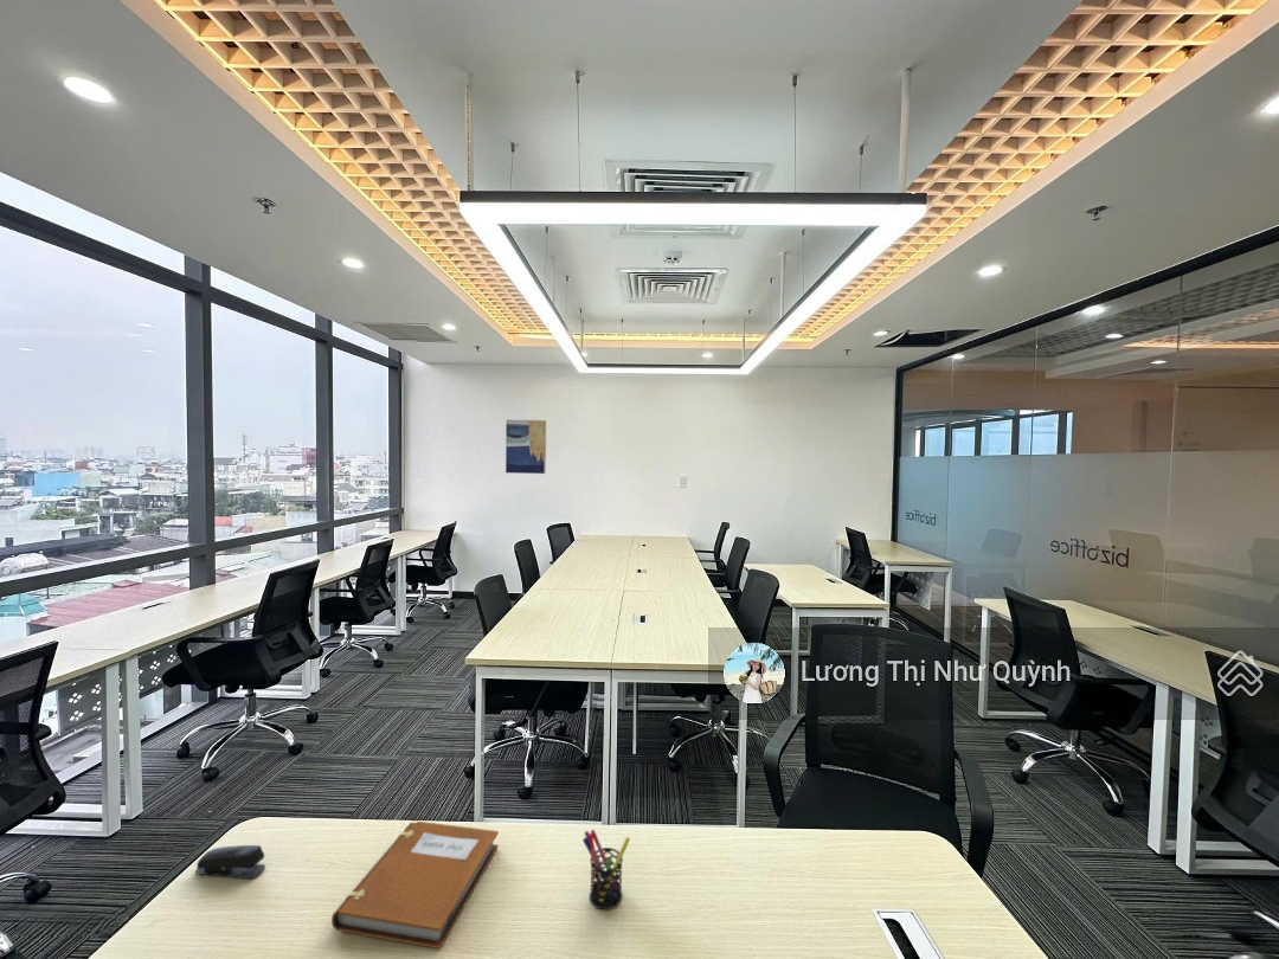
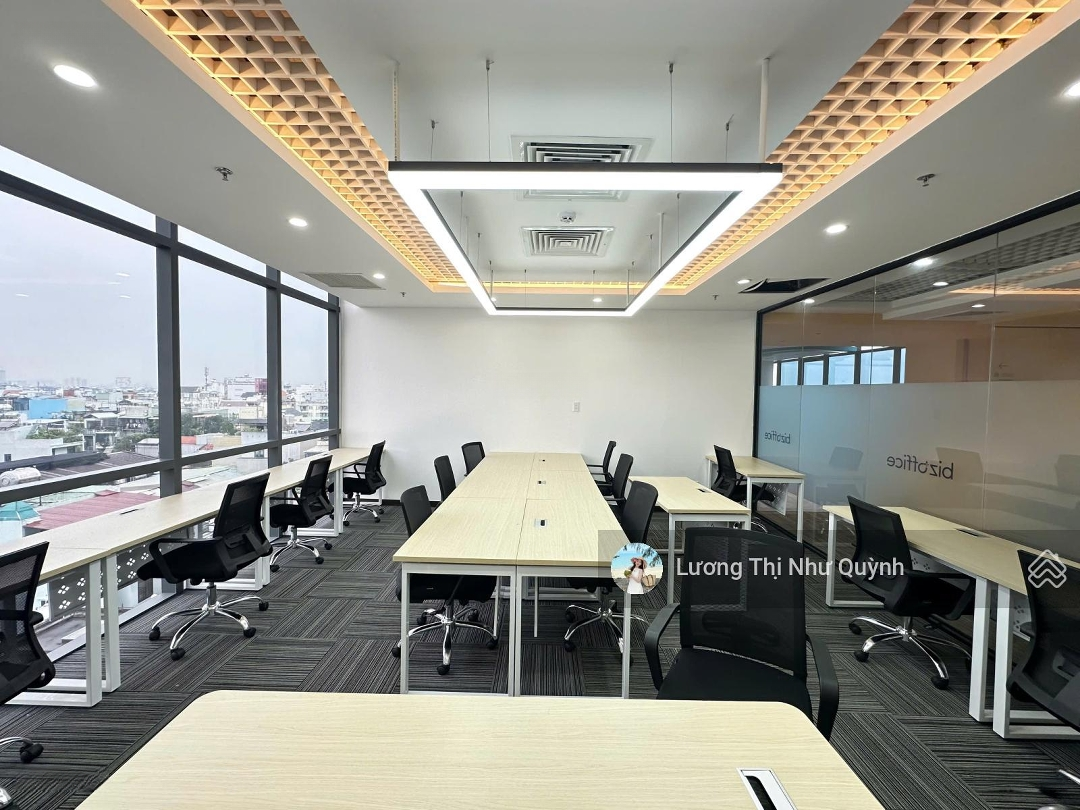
- pen holder [581,829,631,910]
- notebook [330,819,500,950]
- stapler [194,844,266,880]
- wall art [504,419,547,475]
